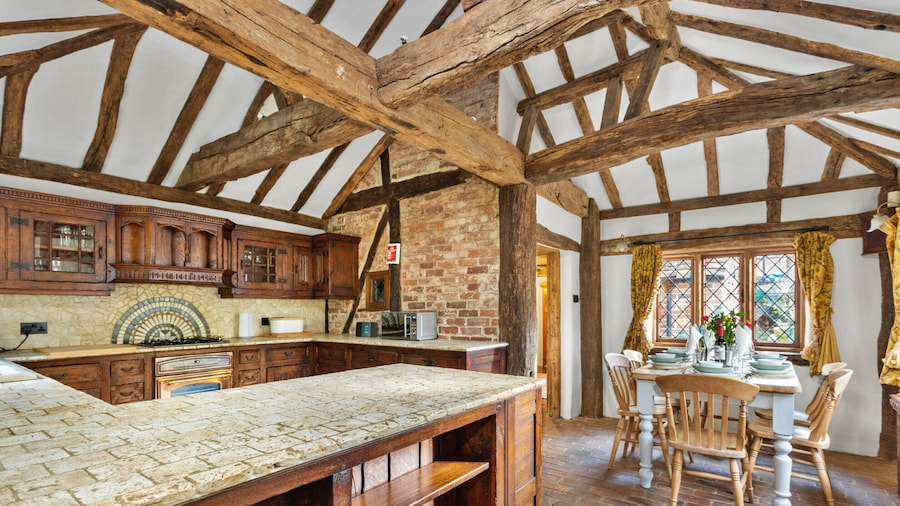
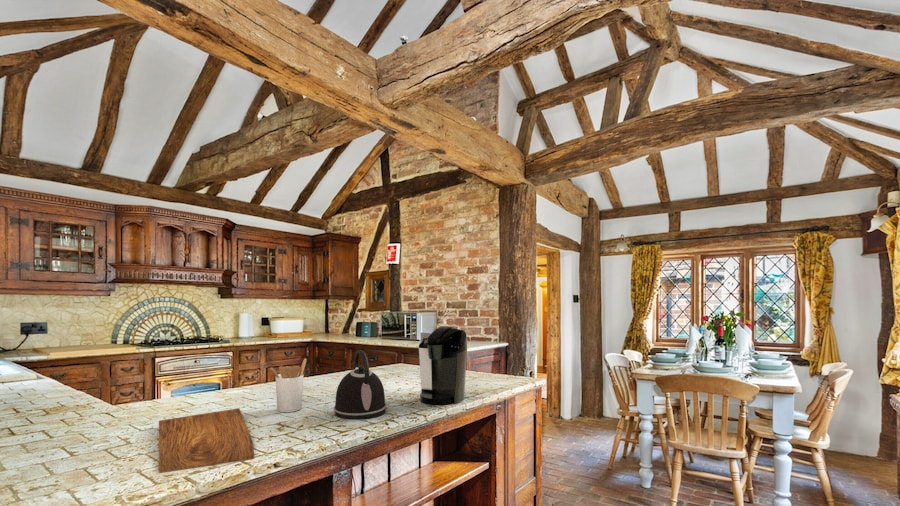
+ utensil holder [269,357,308,413]
+ coffee maker [418,325,468,406]
+ cutting board [157,407,255,474]
+ kettle [333,349,388,421]
